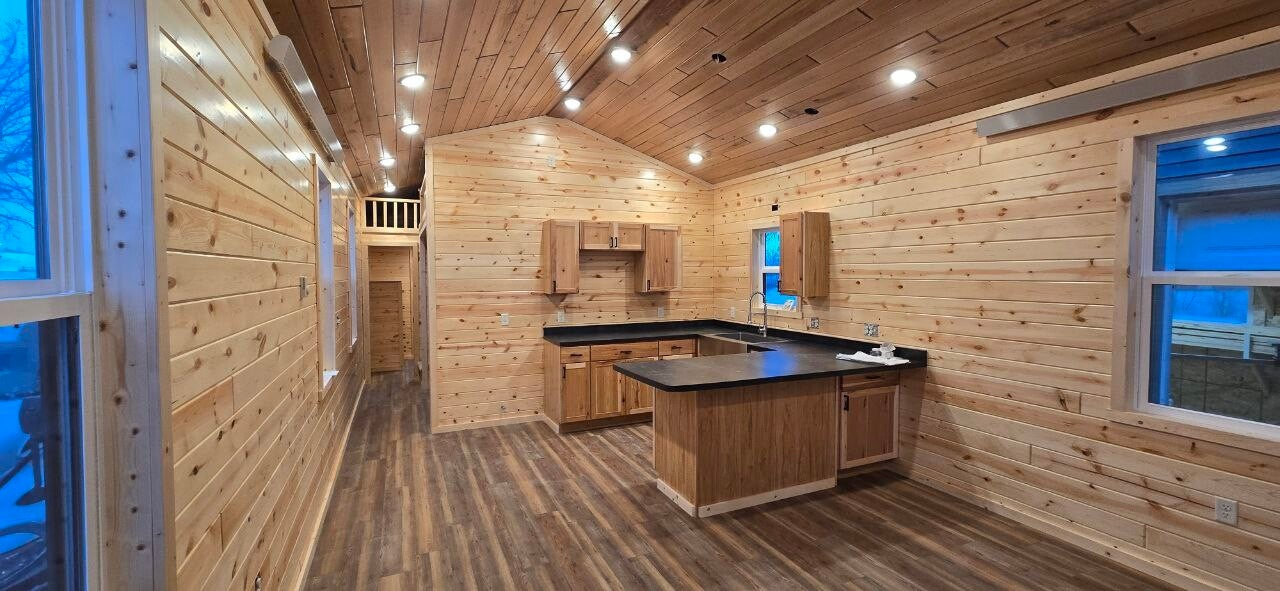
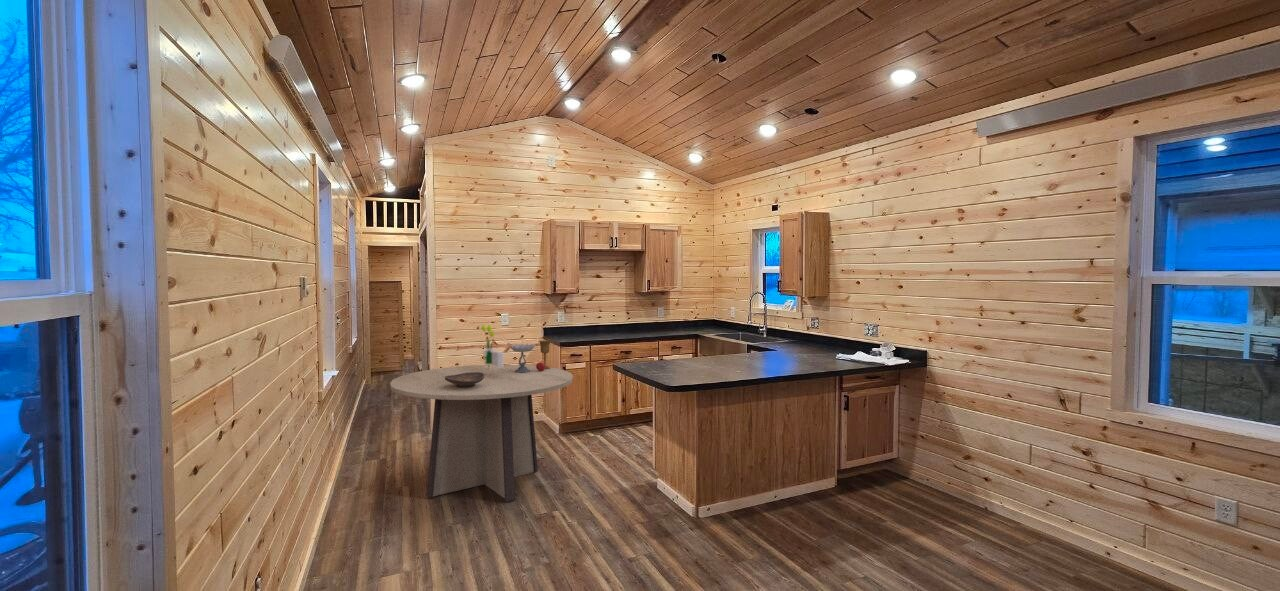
+ goblet [508,340,552,372]
+ bouquet [481,324,504,374]
+ decorative bowl [445,372,485,388]
+ dining table [389,364,574,503]
